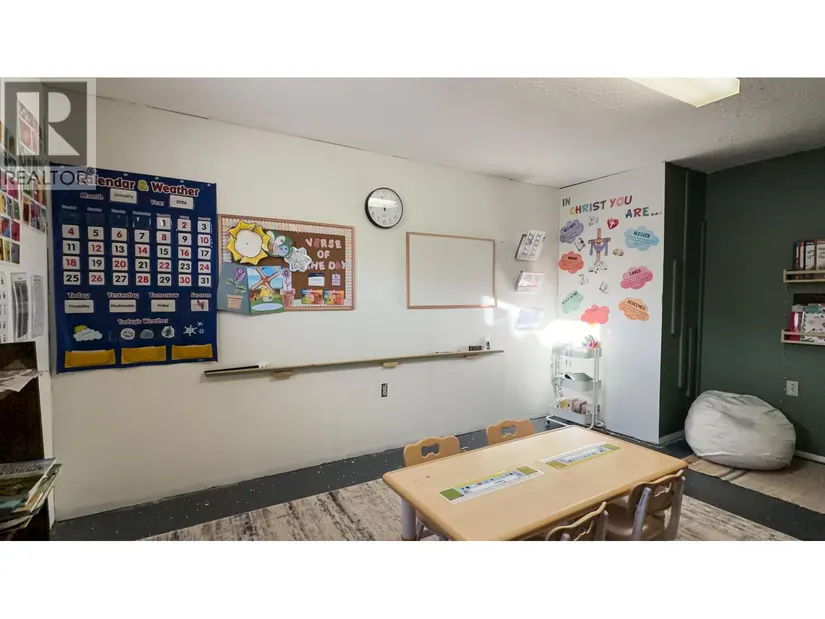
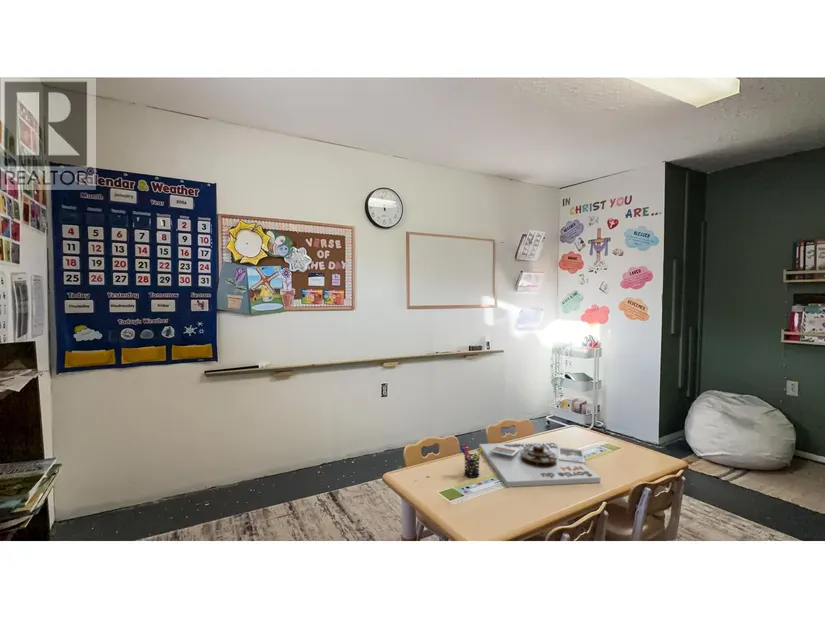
+ pen holder [459,443,482,479]
+ board game [478,440,601,488]
